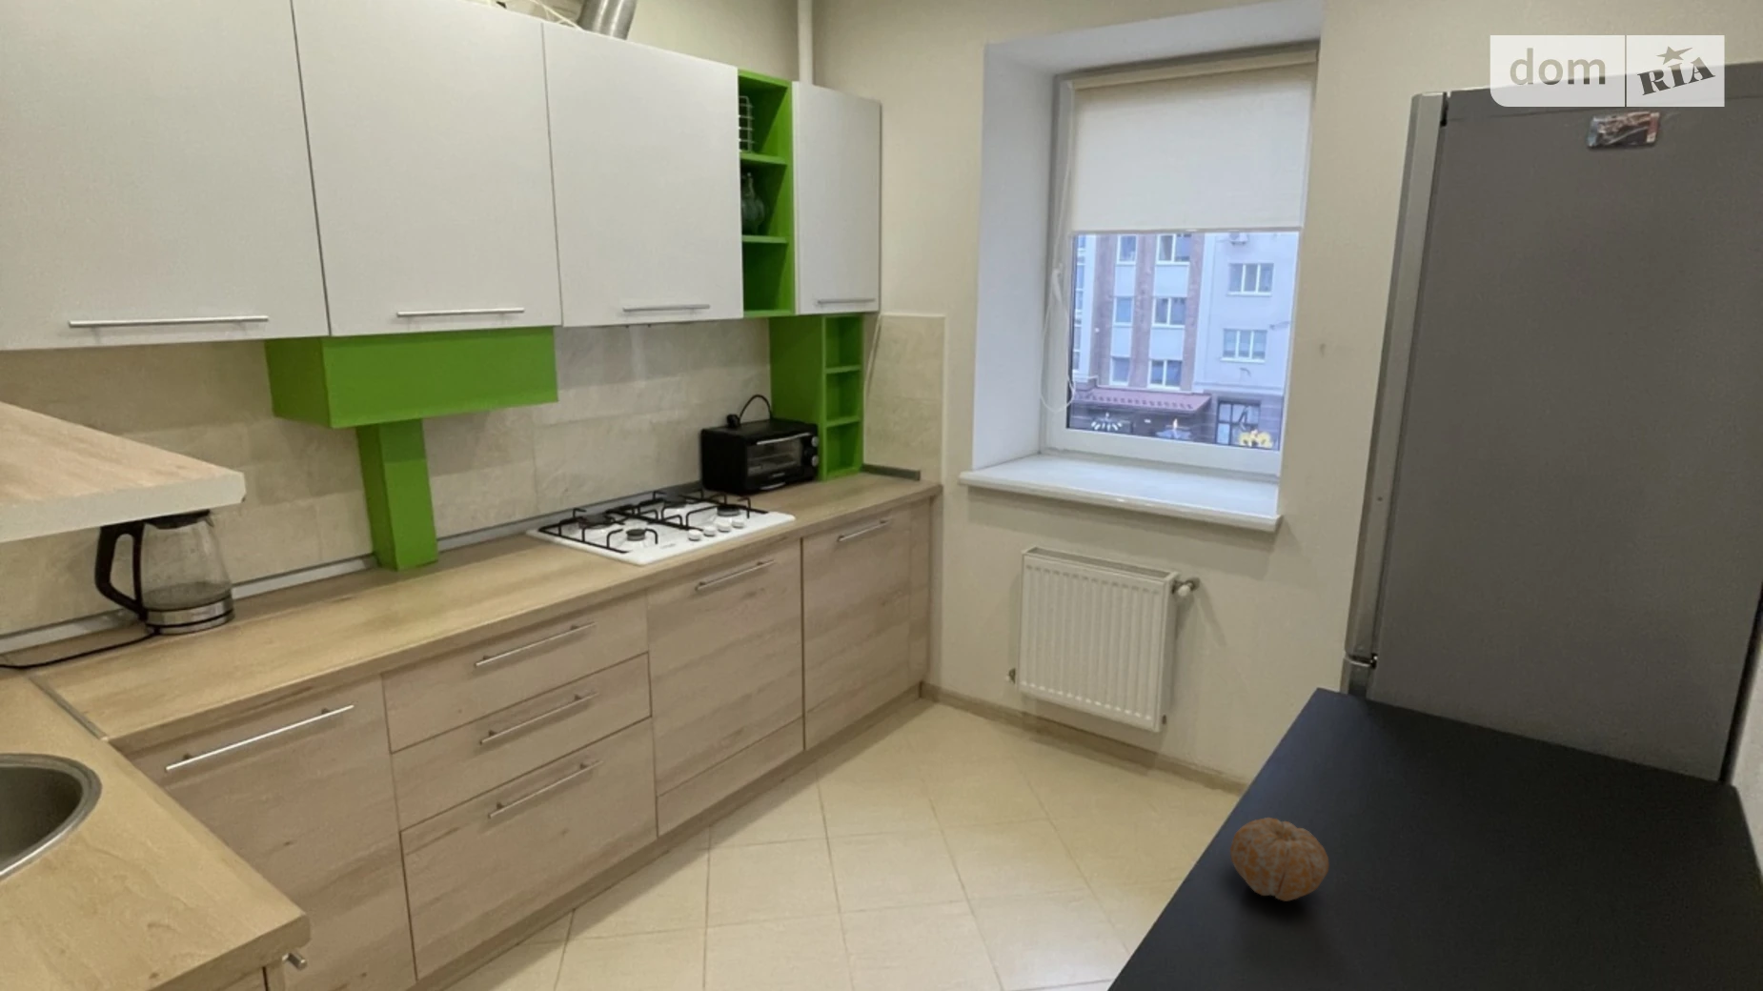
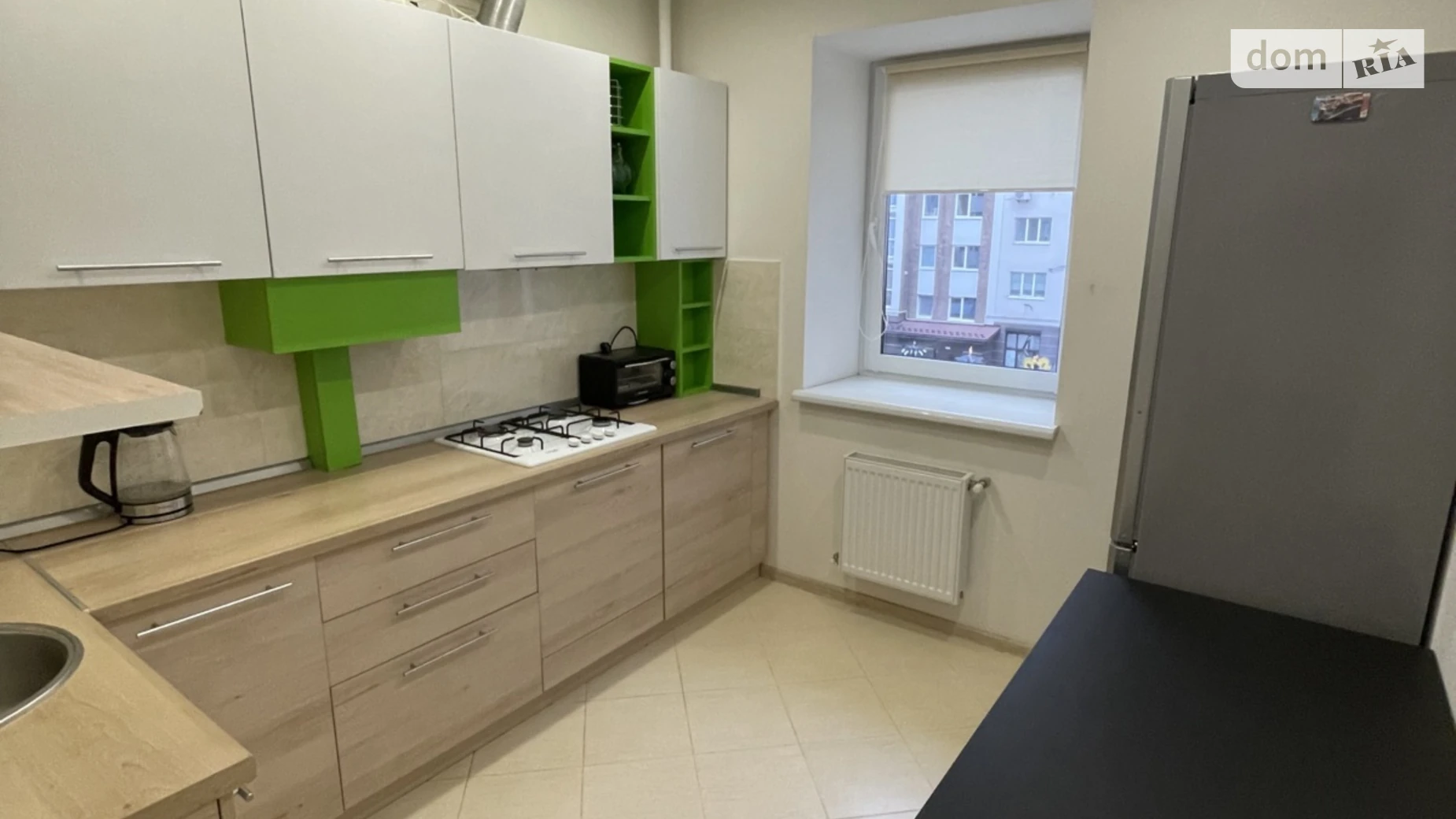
- fruit [1229,817,1331,903]
